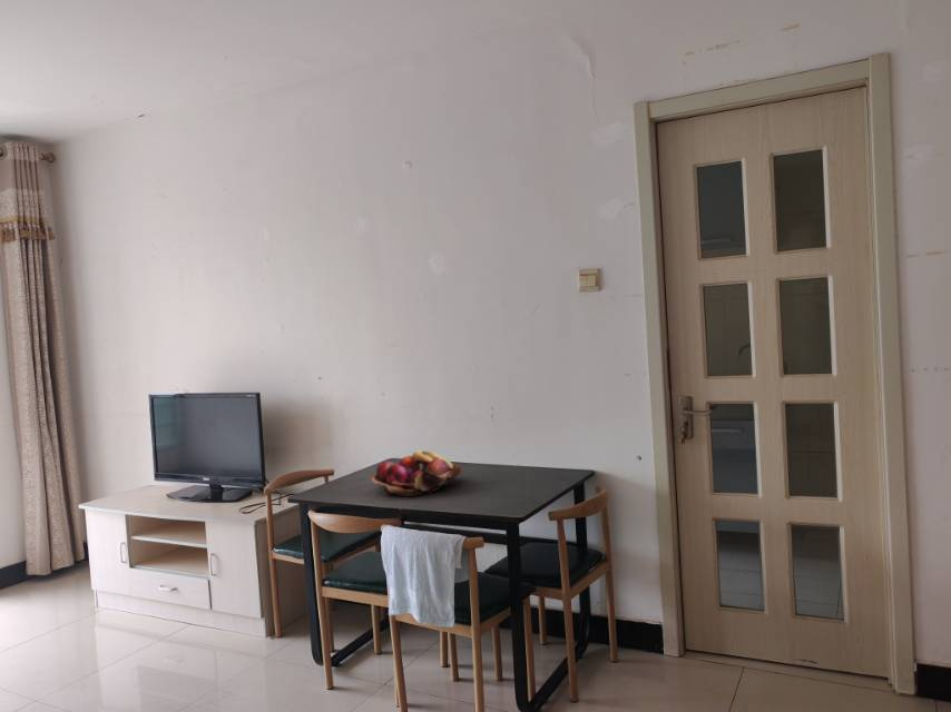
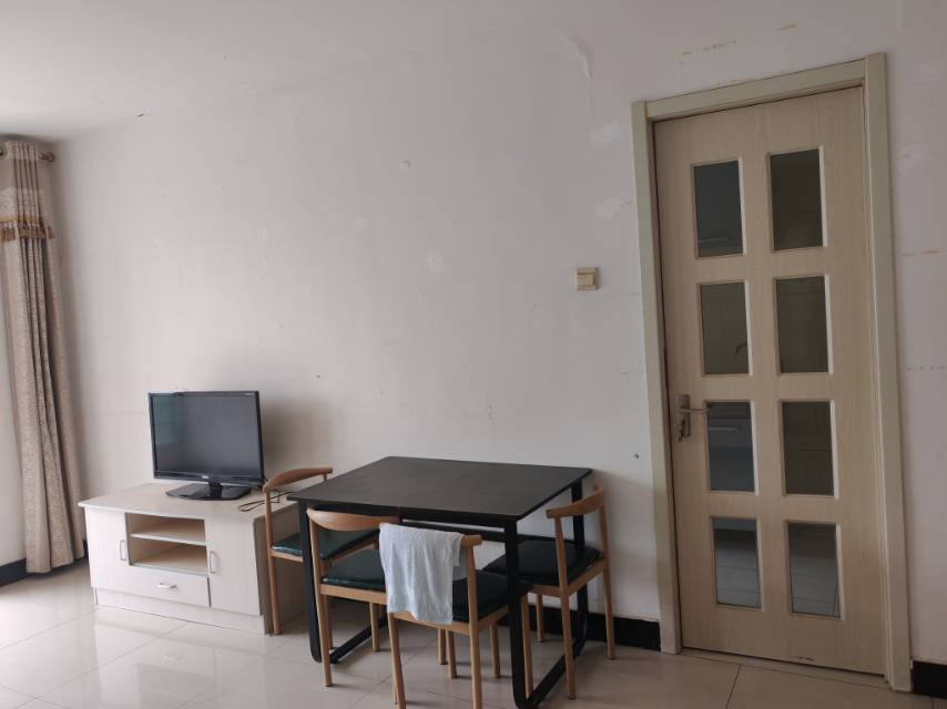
- fruit basket [371,449,464,497]
